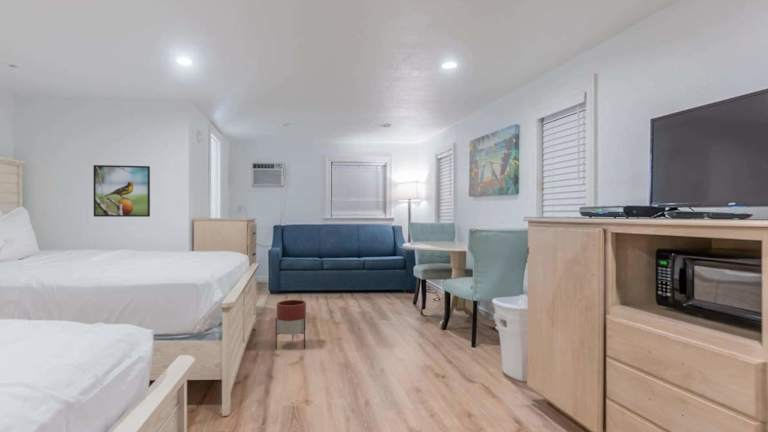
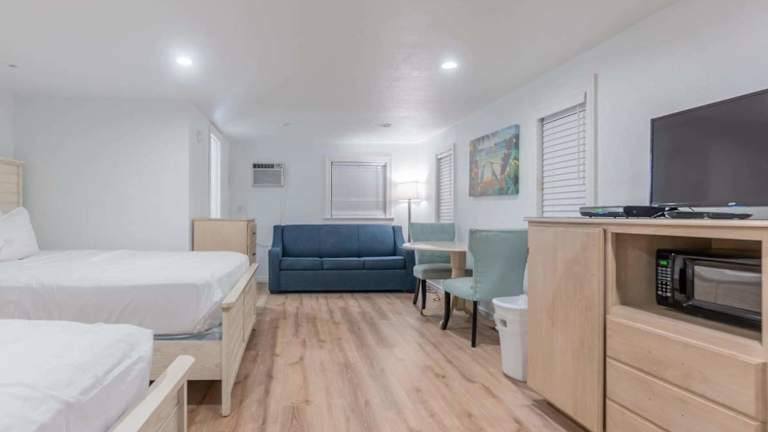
- planter [275,299,307,350]
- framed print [92,164,151,218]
